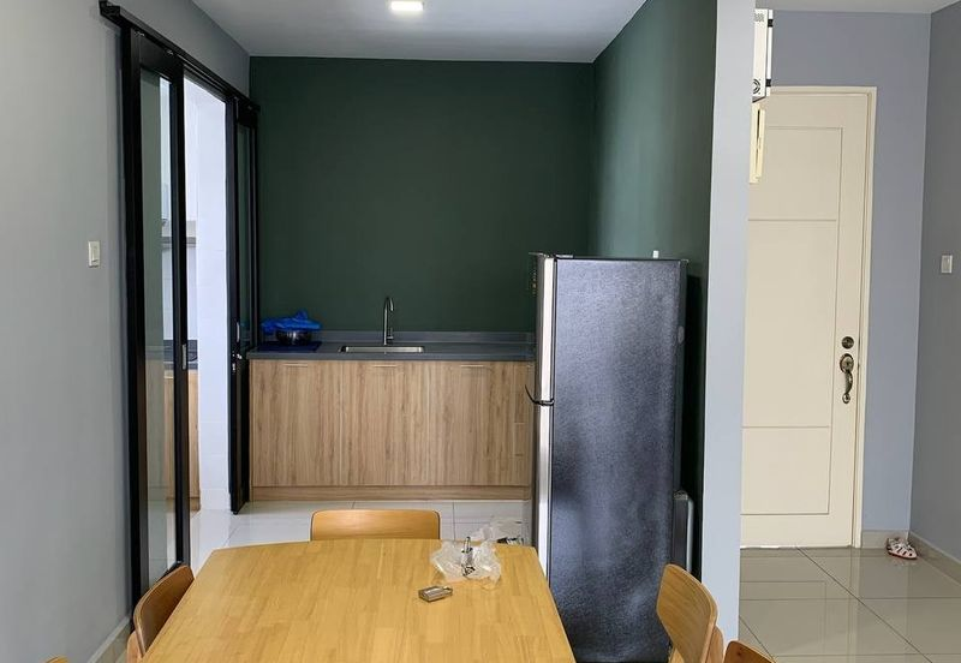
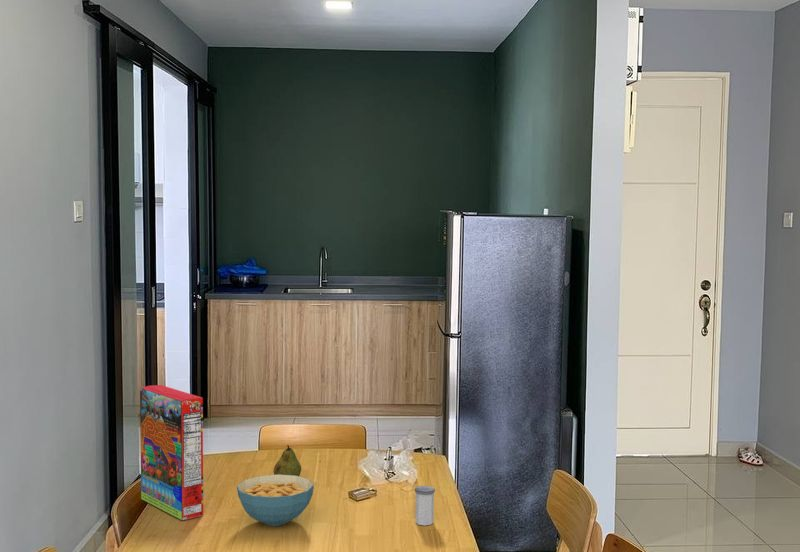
+ fruit [273,444,302,477]
+ salt shaker [414,485,436,526]
+ cereal box [139,384,204,522]
+ cereal bowl [236,474,315,527]
